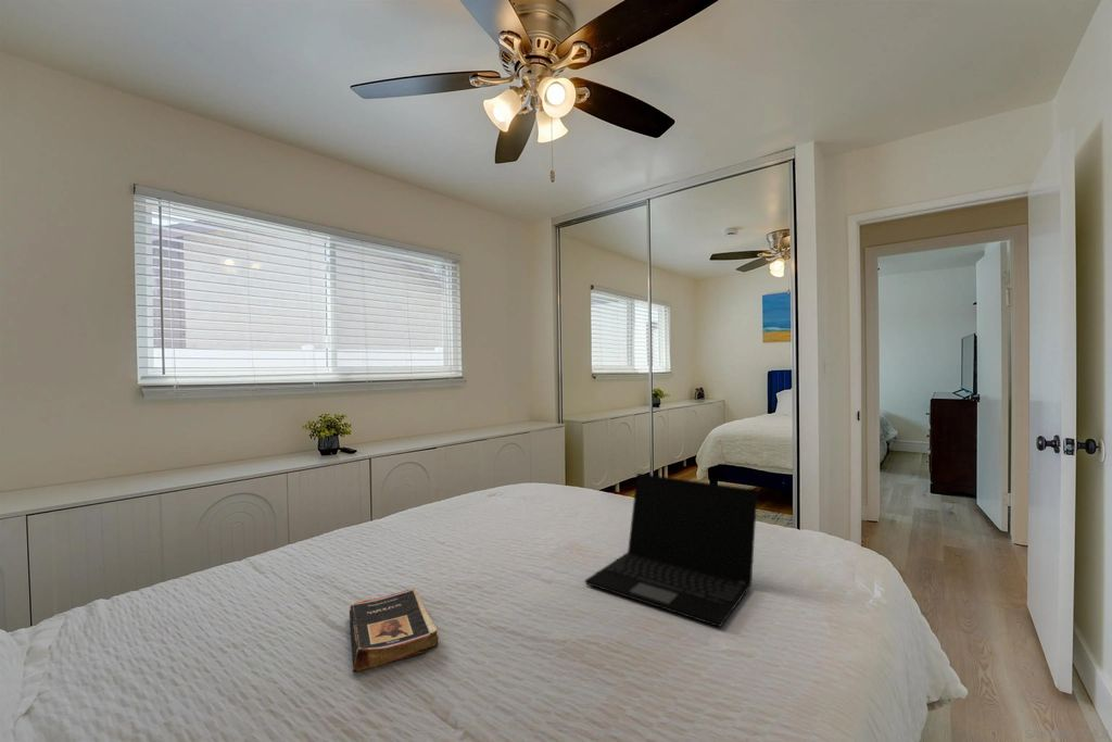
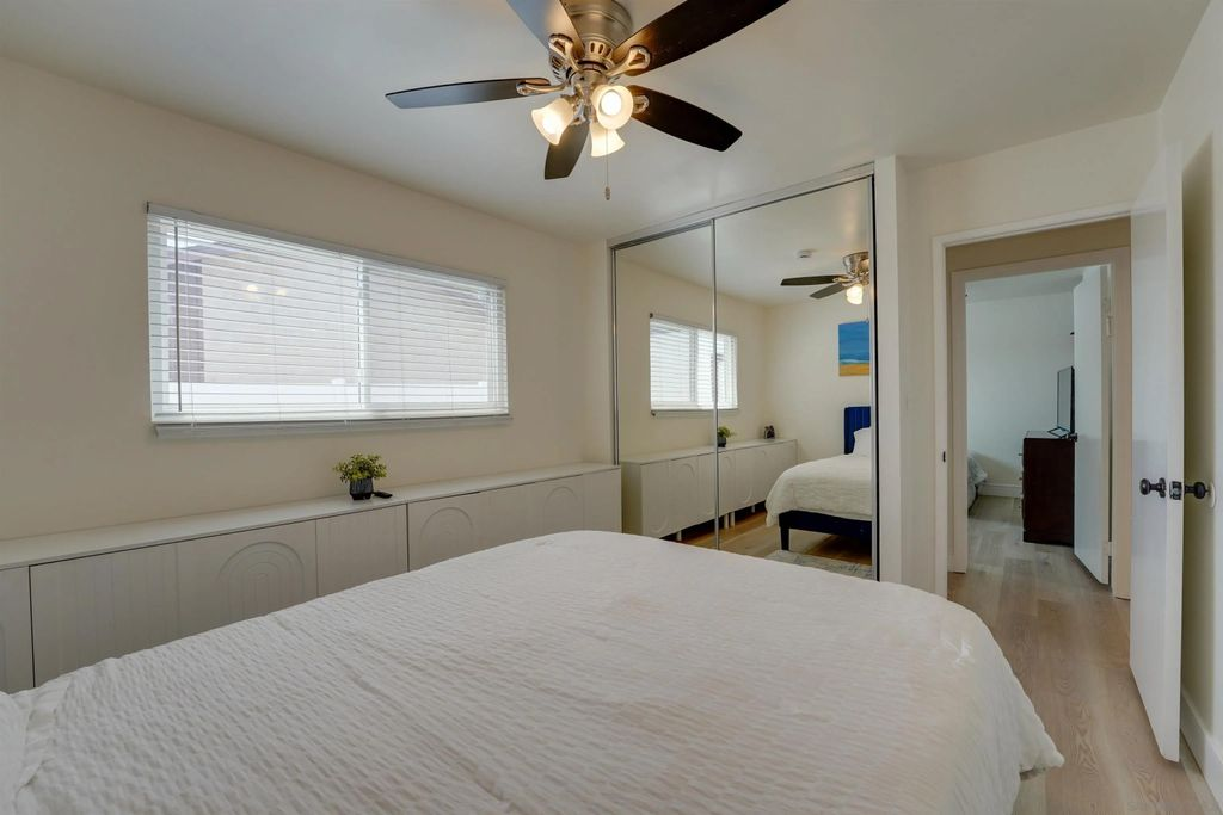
- book [349,588,440,672]
- laptop [584,473,758,628]
